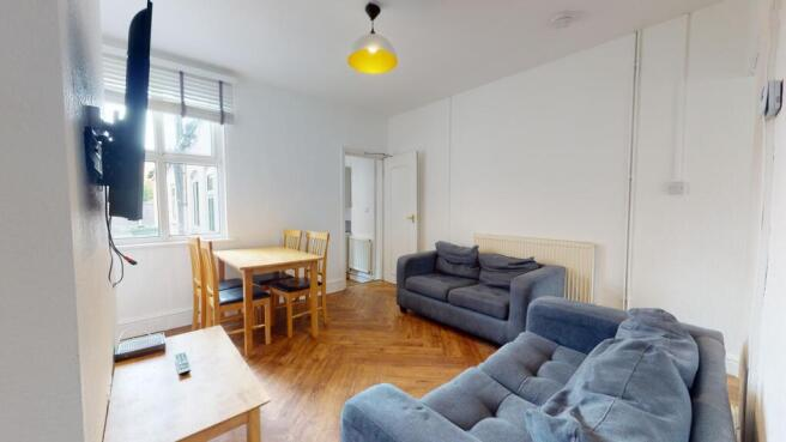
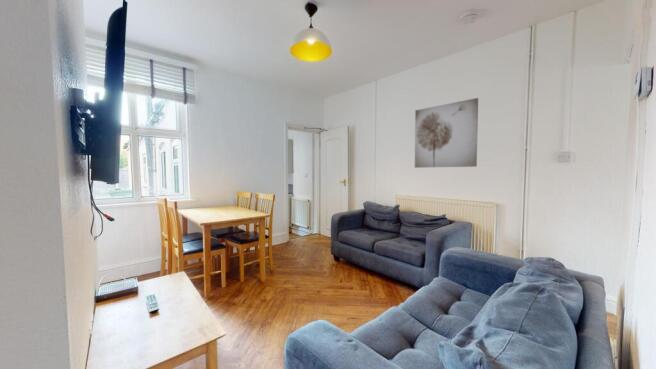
+ wall art [414,97,479,169]
